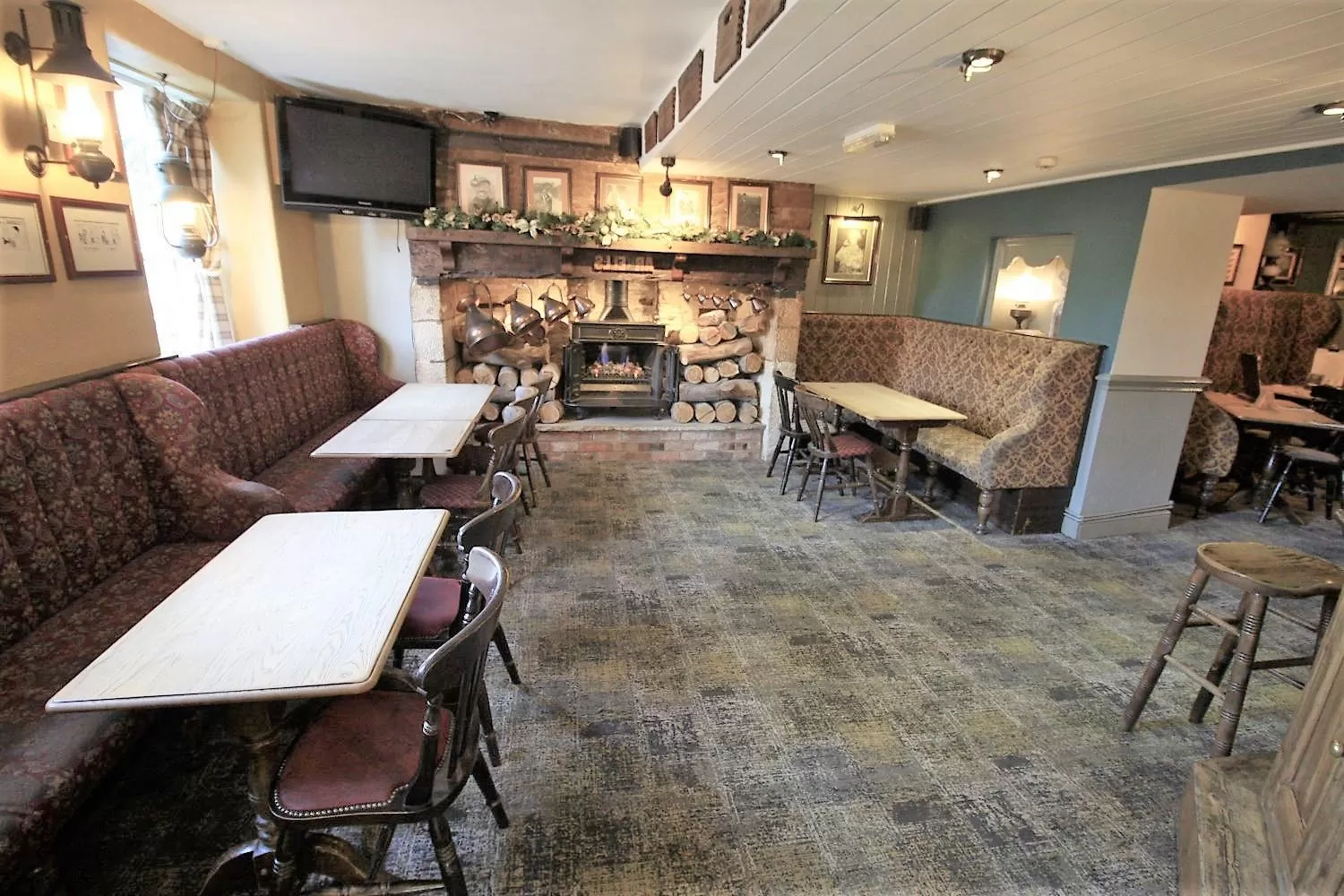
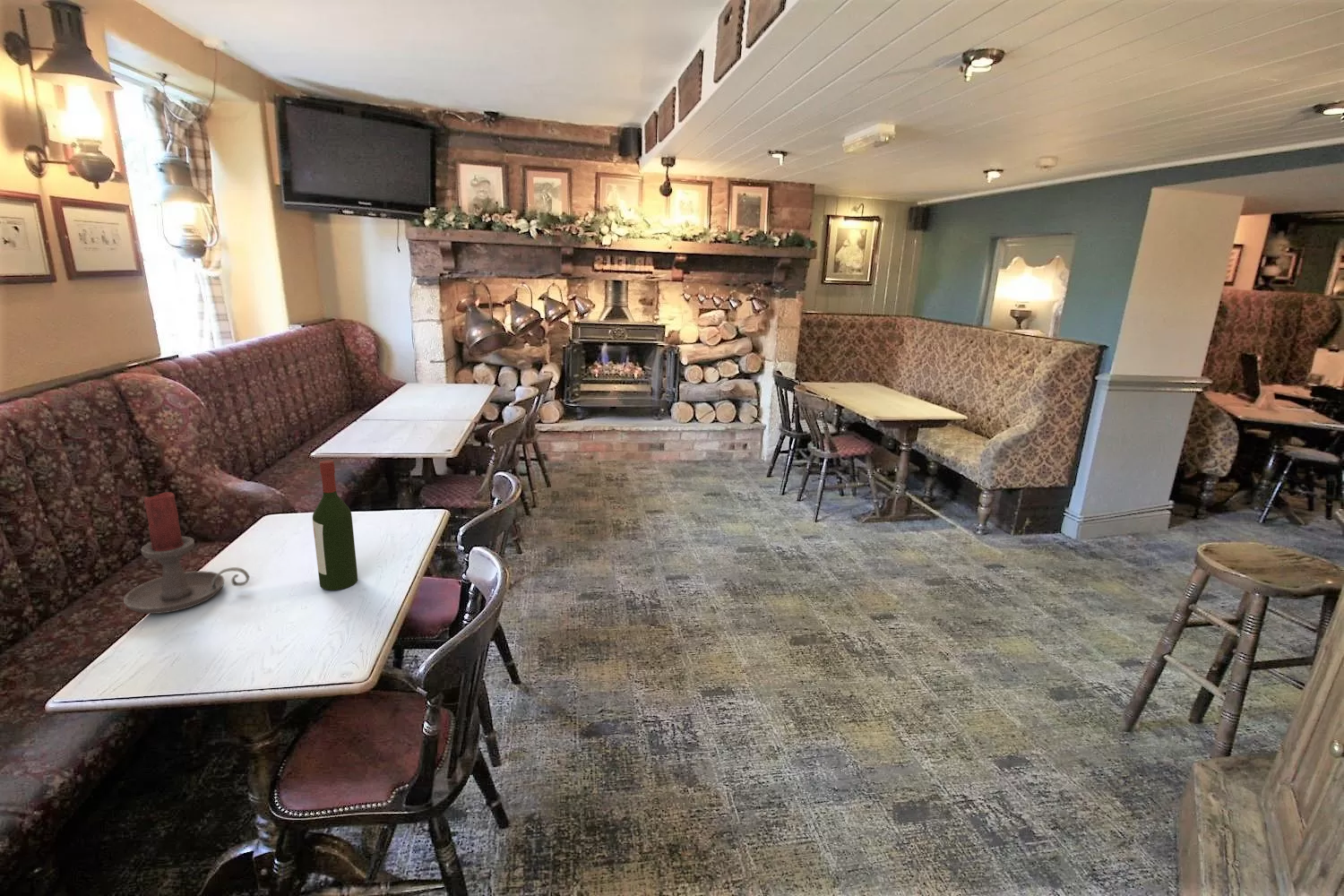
+ wine bottle [312,460,358,591]
+ candle holder [123,491,250,615]
